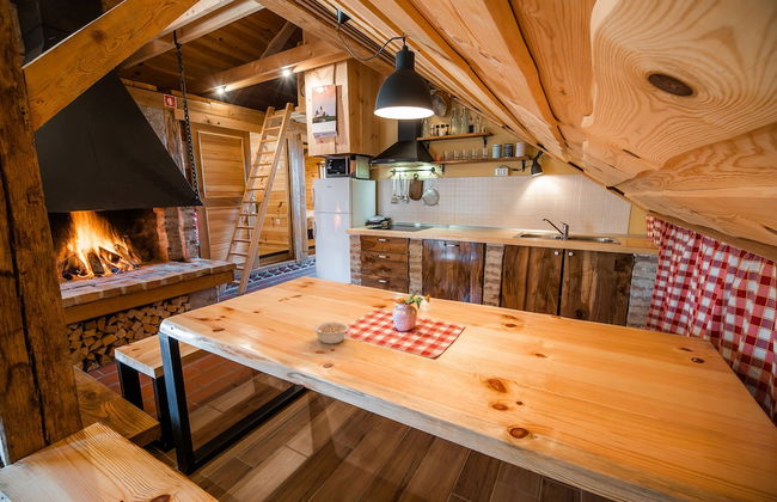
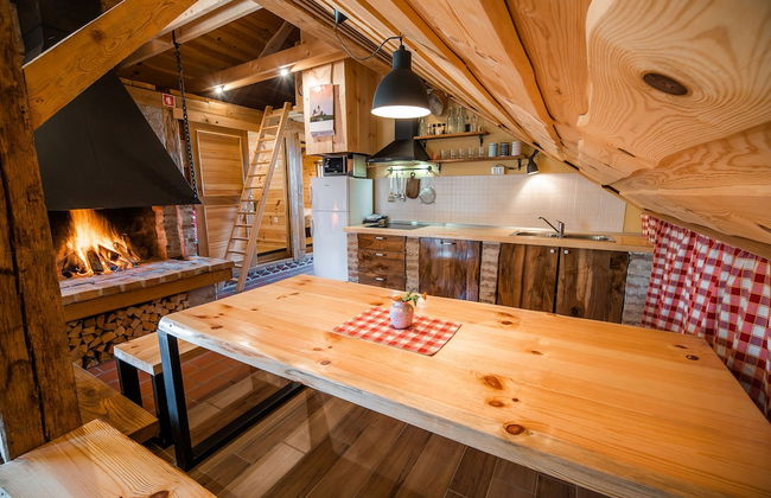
- legume [312,320,350,345]
